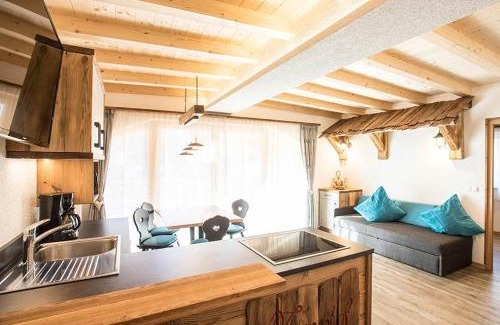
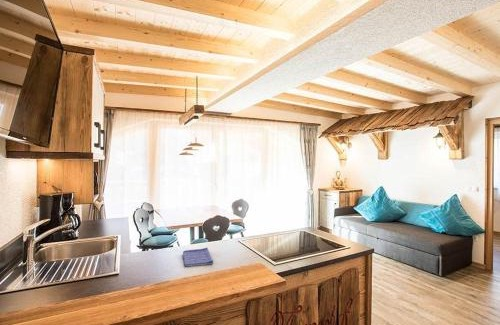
+ dish towel [182,247,214,267]
